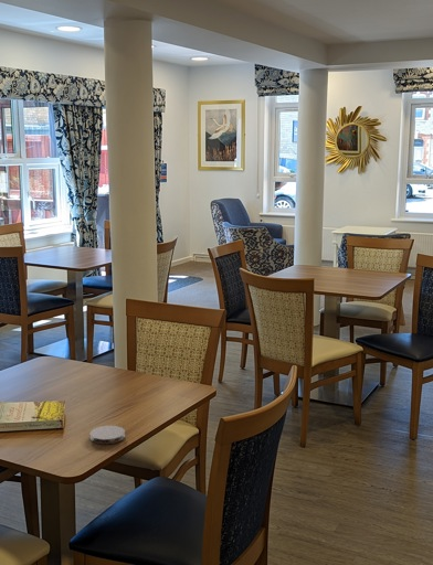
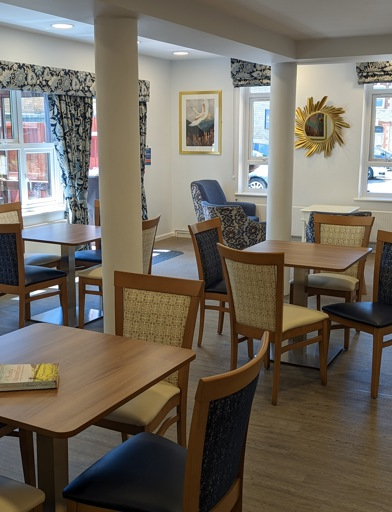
- coaster [88,425,126,445]
